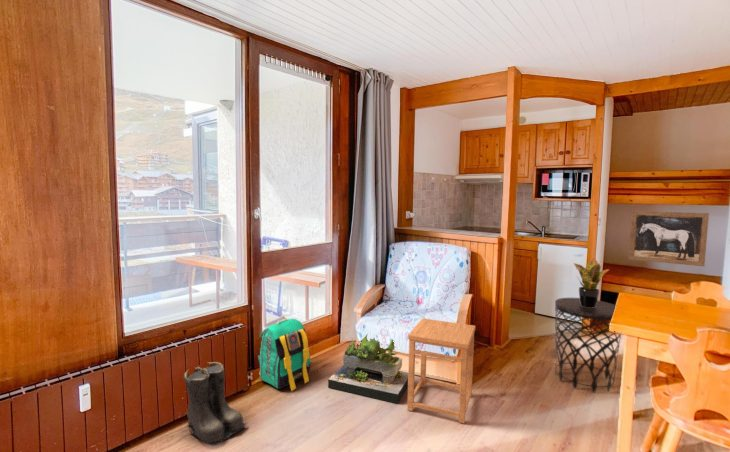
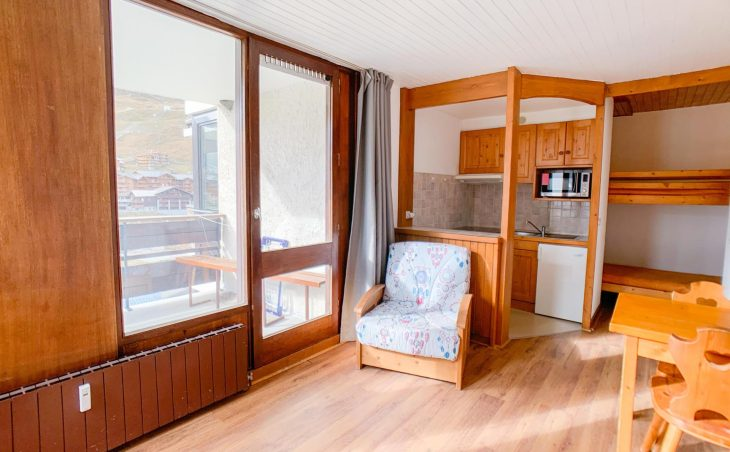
- potted plant [573,257,611,307]
- backpack [255,316,312,392]
- boots [183,361,248,447]
- side table [554,297,622,394]
- planter [327,333,408,405]
- side table [406,317,477,424]
- wall art [628,210,710,267]
